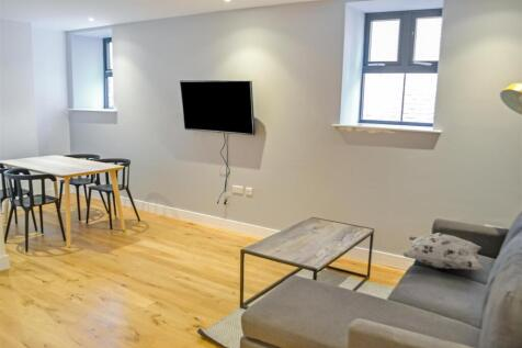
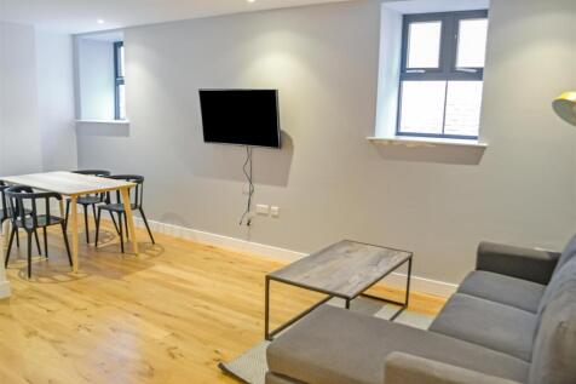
- decorative pillow [400,232,485,271]
